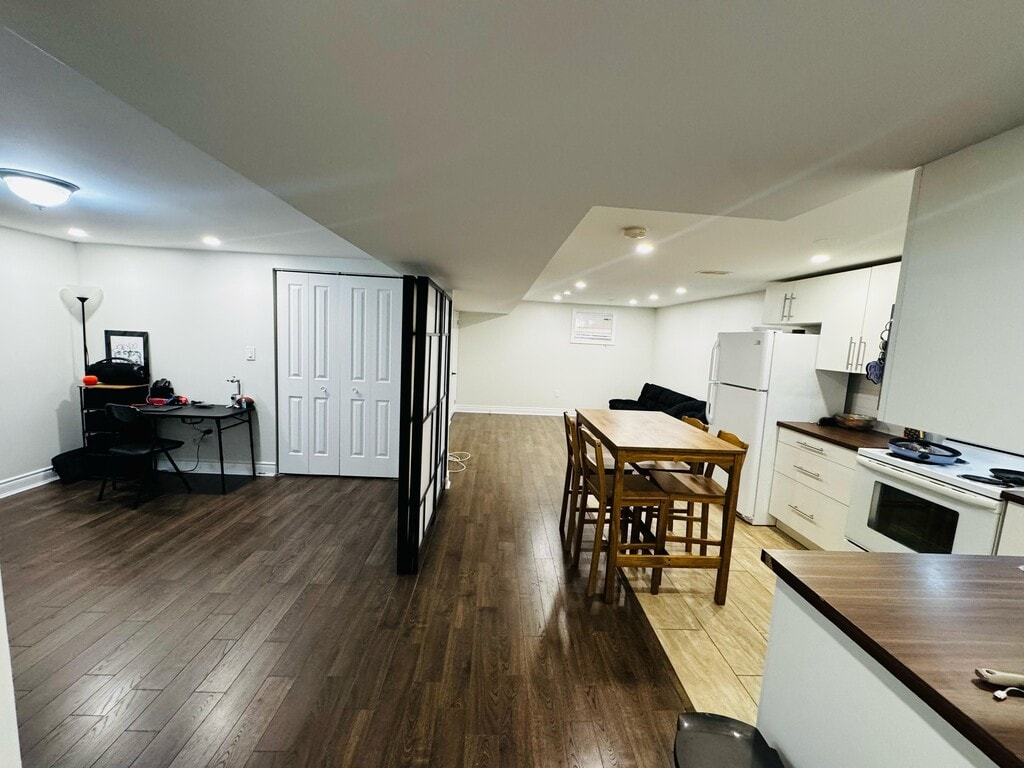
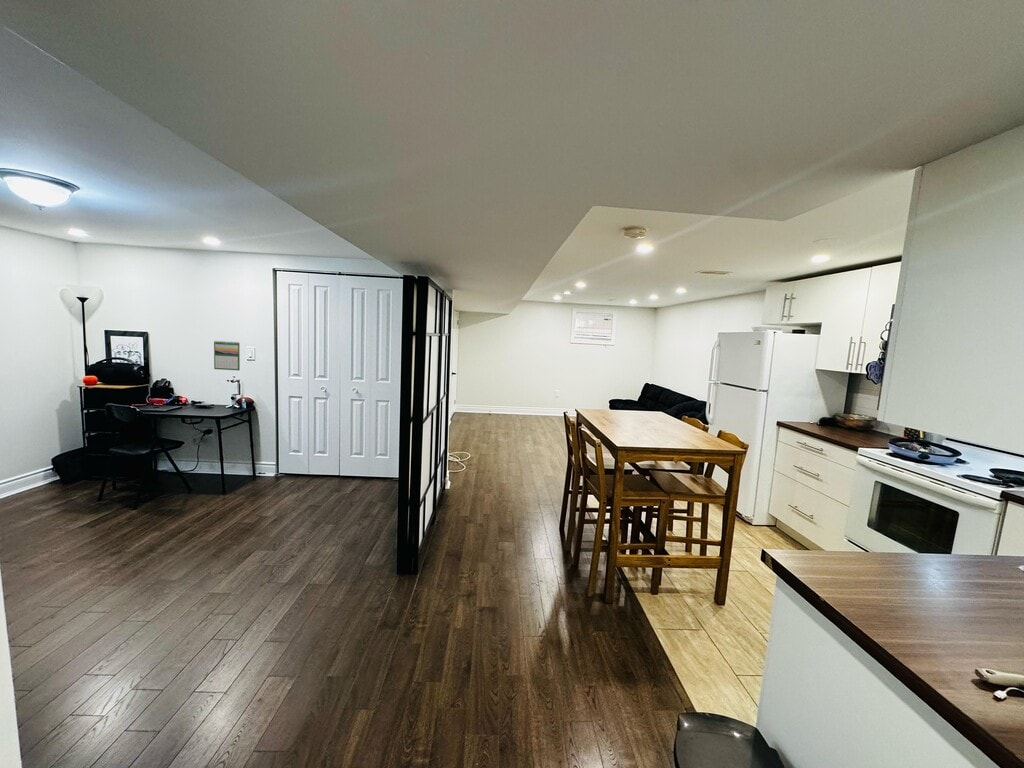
+ calendar [213,340,241,371]
